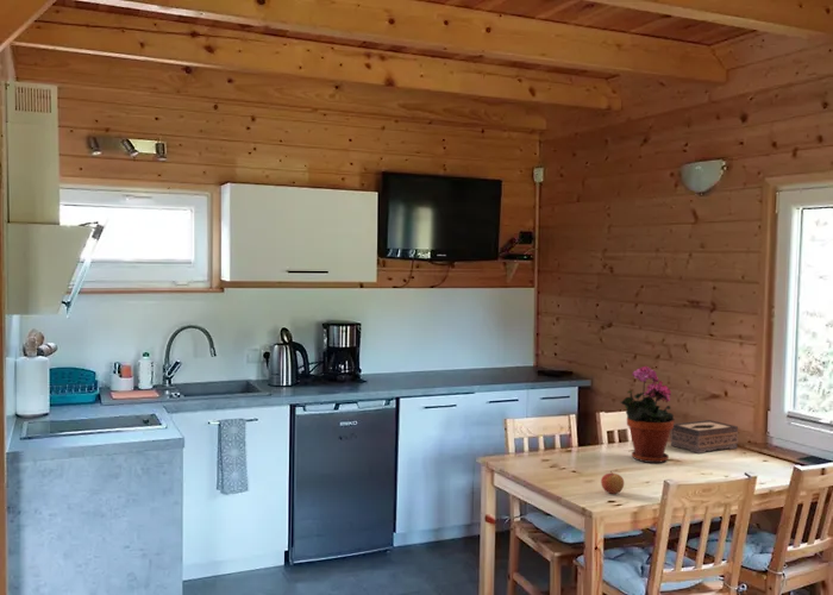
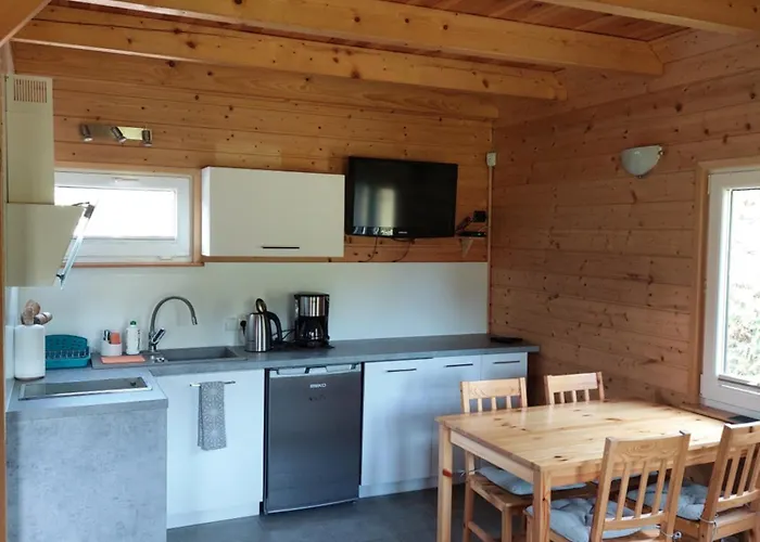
- potted plant [620,365,676,464]
- tissue box [669,419,739,455]
- apple [600,470,625,495]
